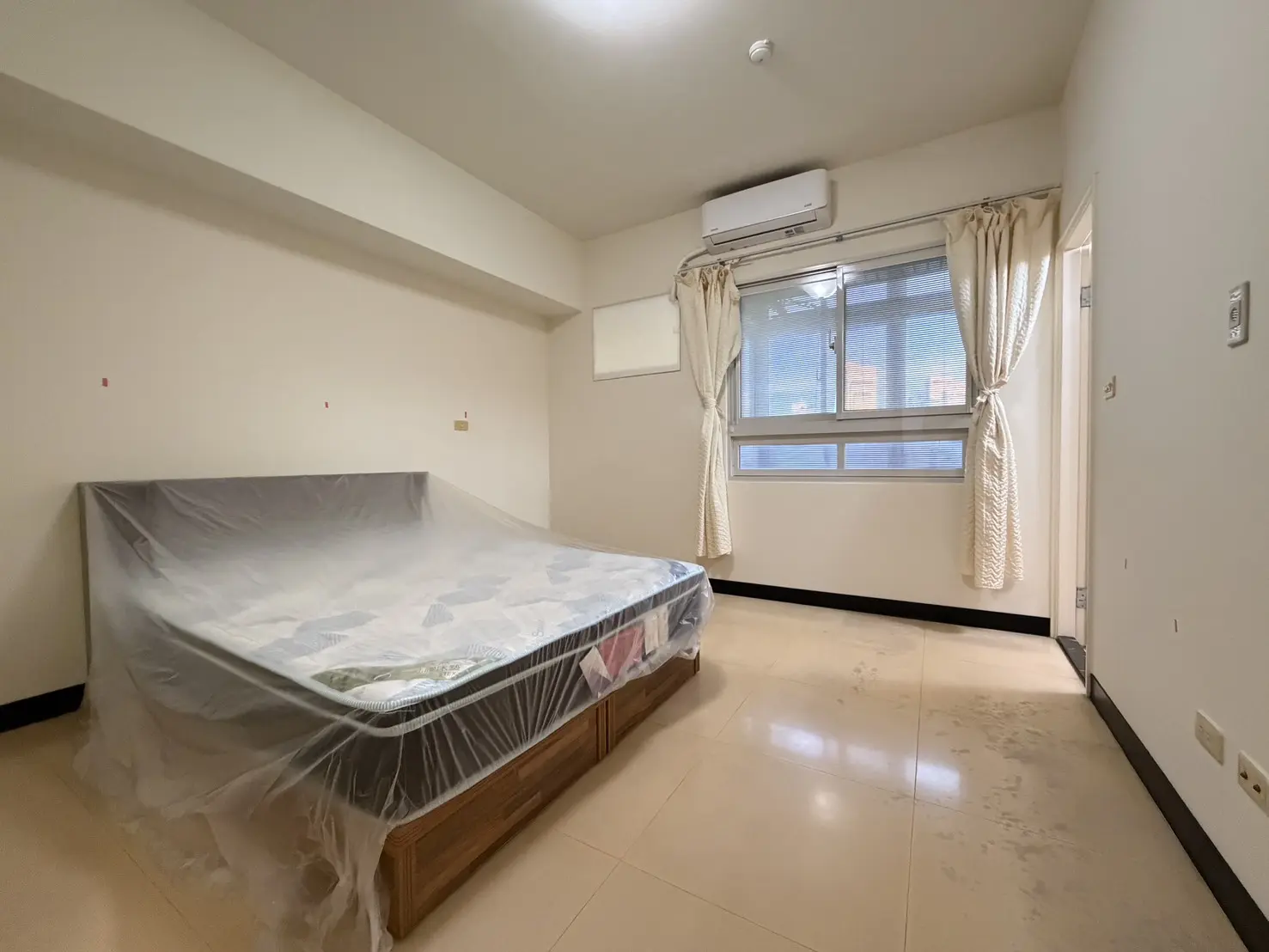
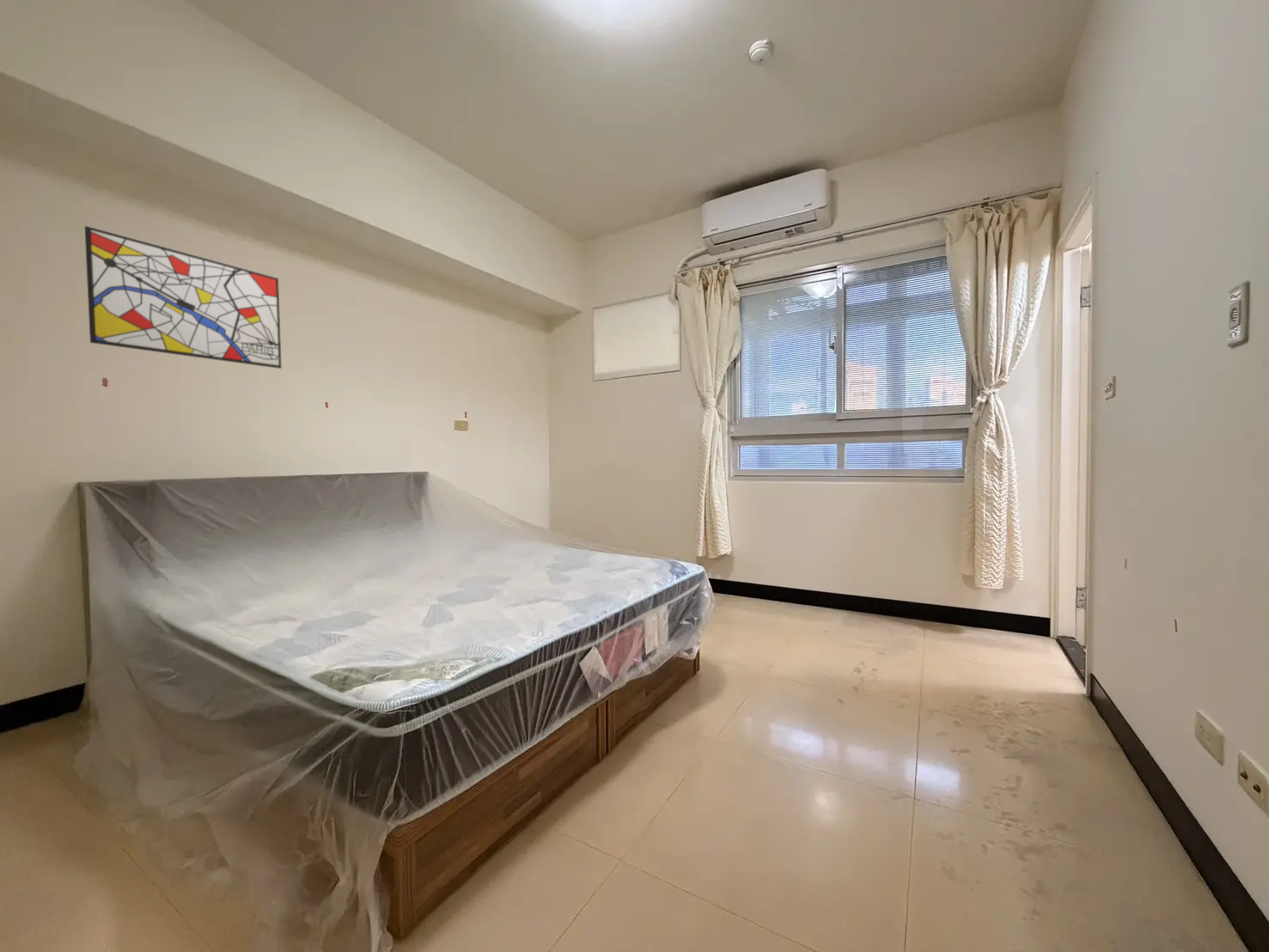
+ wall art [84,225,283,369]
